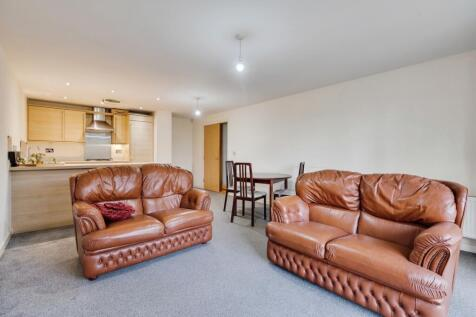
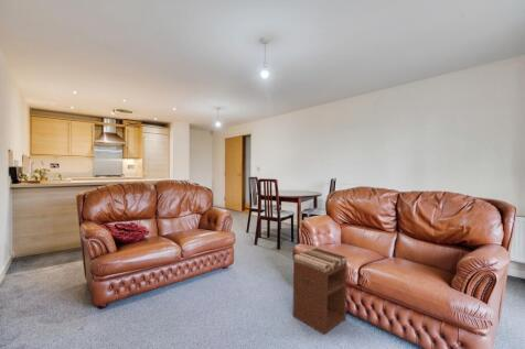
+ nightstand [292,247,349,336]
